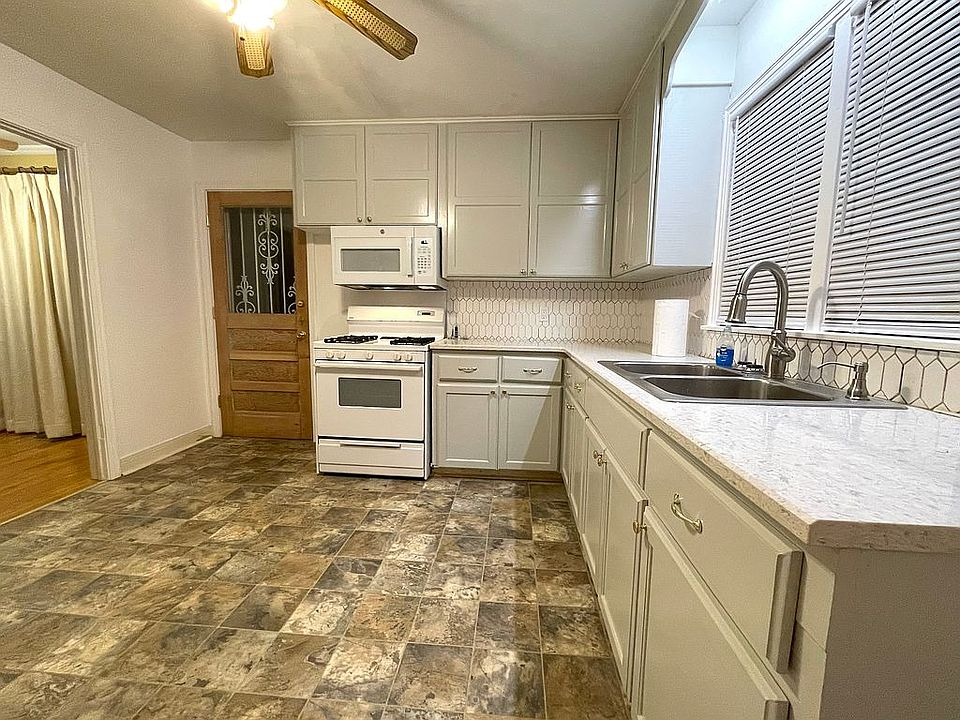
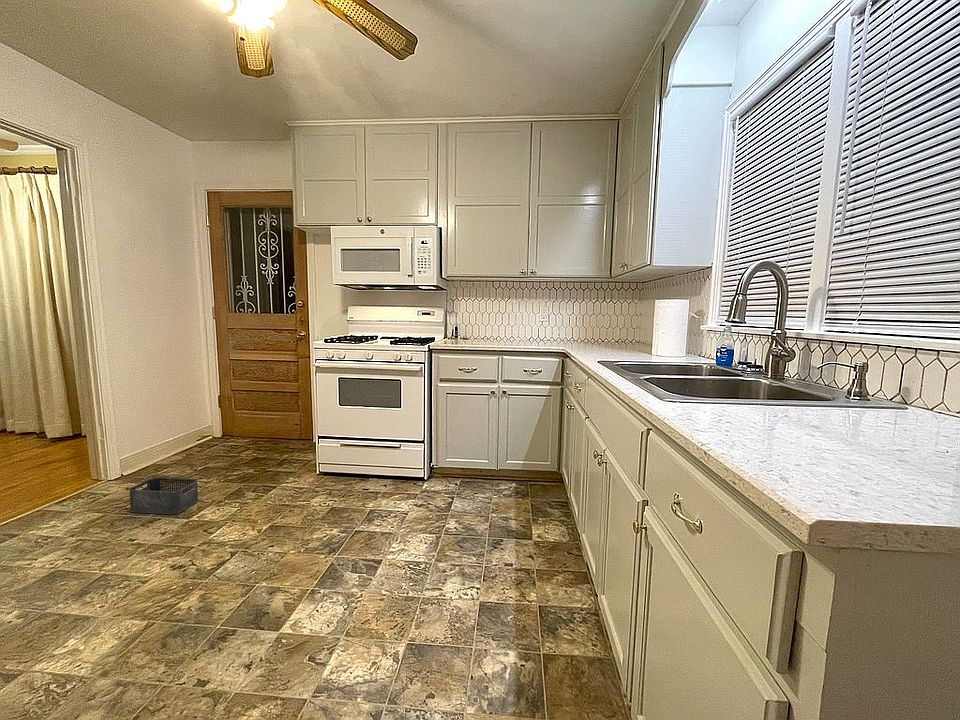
+ storage bin [128,476,199,515]
